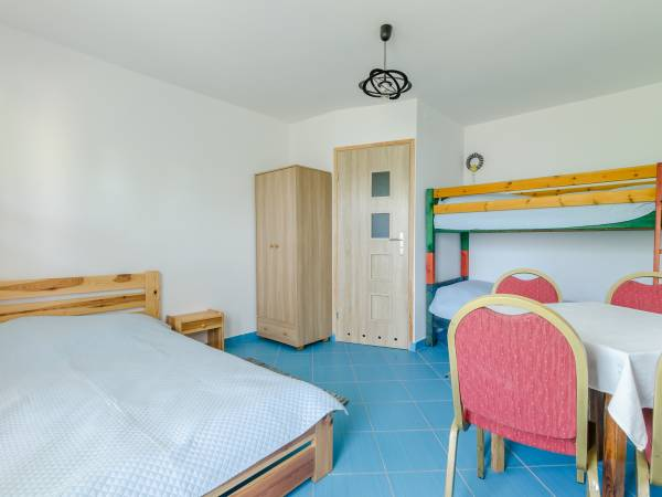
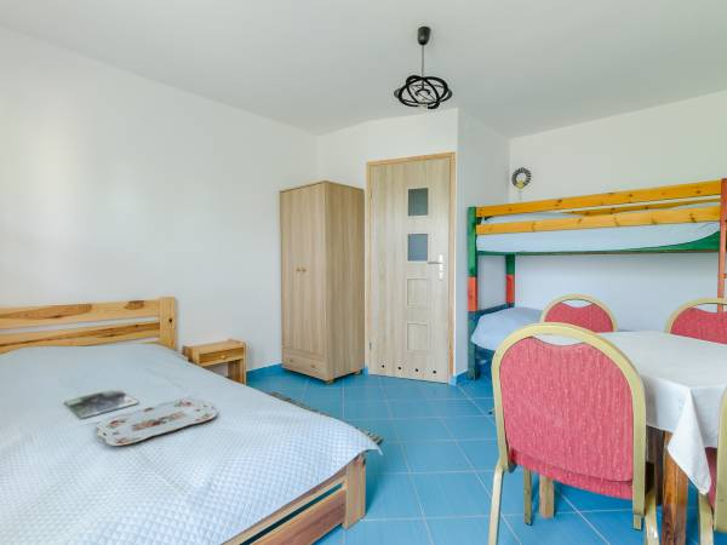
+ magazine [63,388,139,420]
+ serving tray [96,397,218,447]
